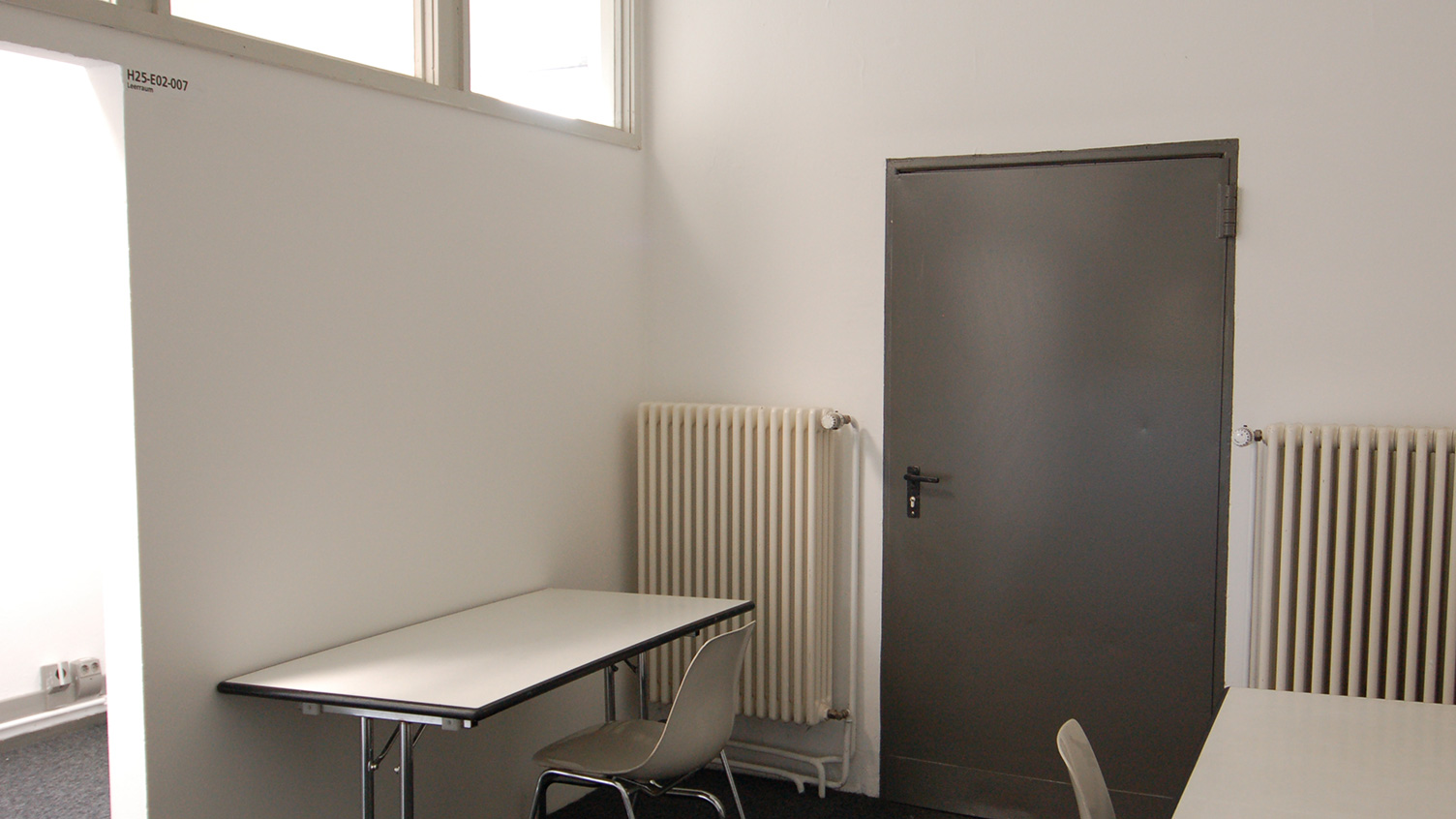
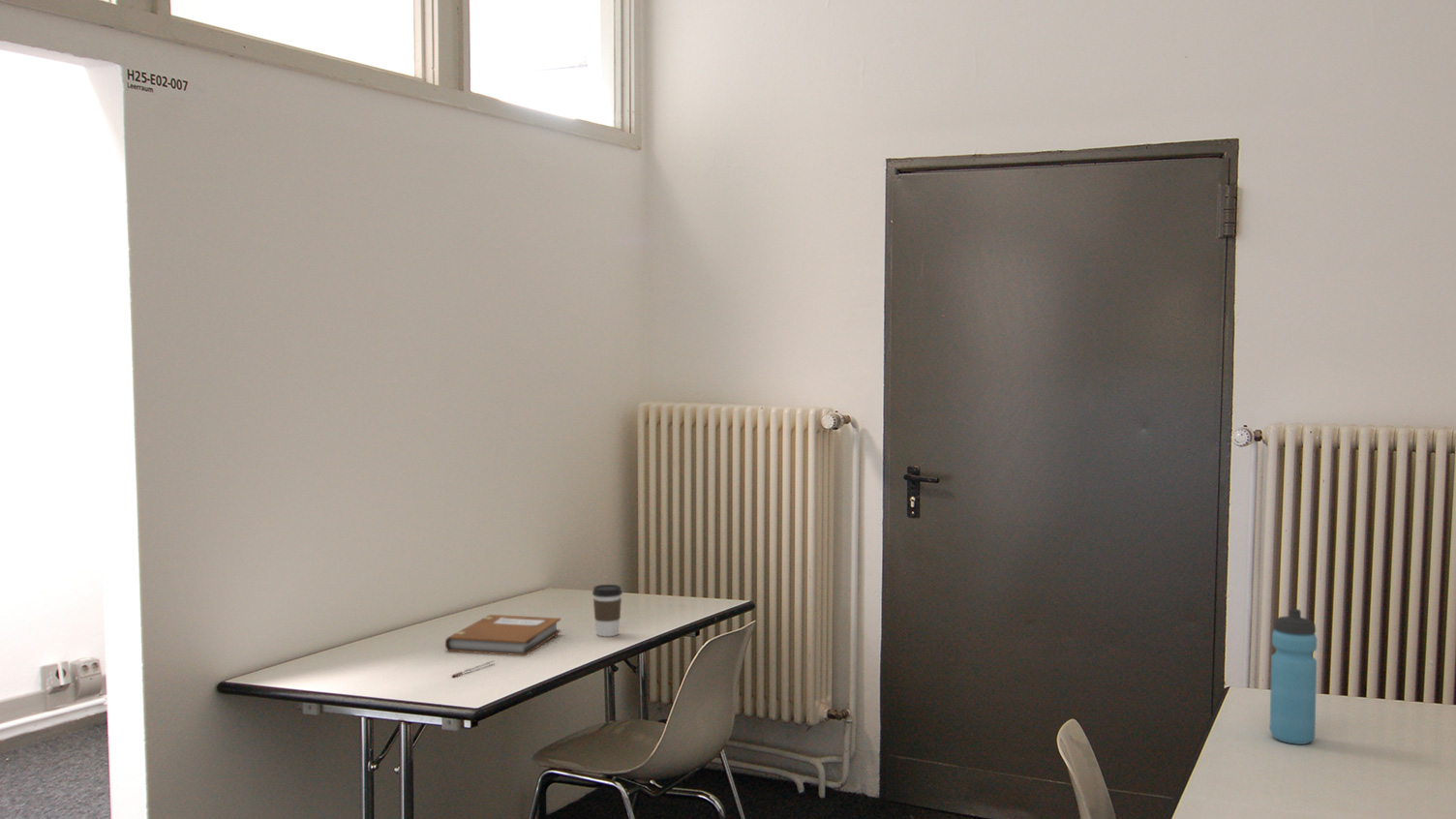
+ notebook [444,614,561,656]
+ pen [450,659,496,678]
+ coffee cup [592,584,623,638]
+ water bottle [1269,608,1318,745]
